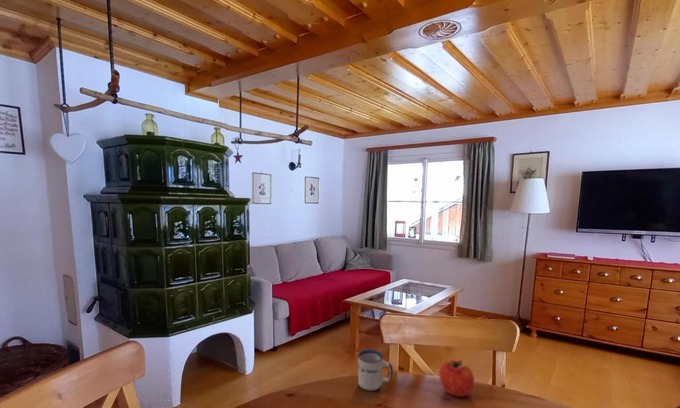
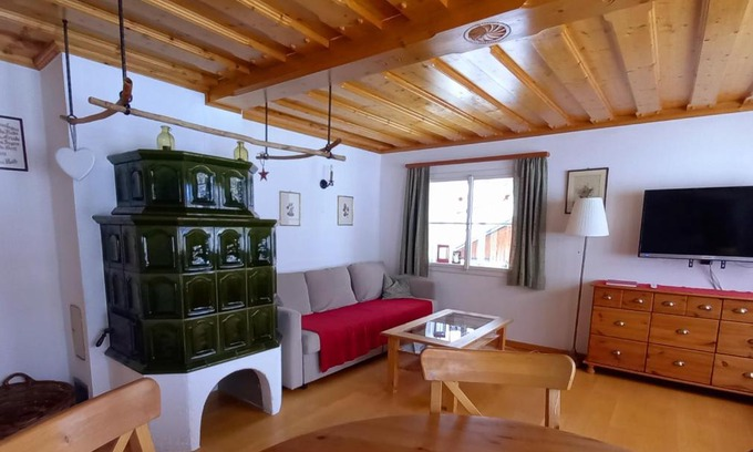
- apple [438,359,475,398]
- mug [357,348,394,393]
